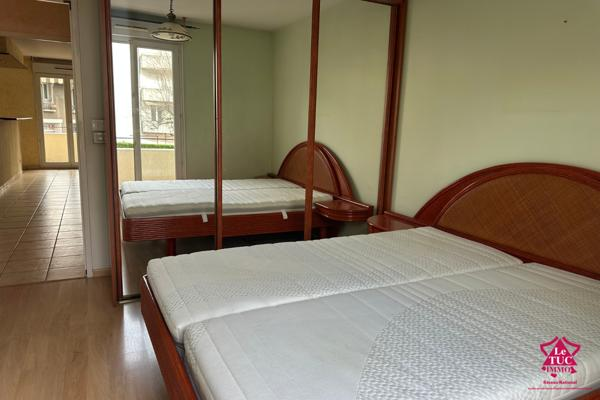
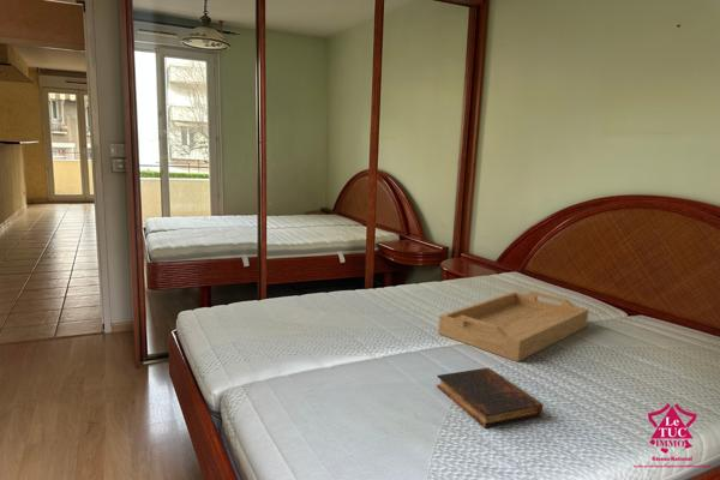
+ serving tray [437,290,589,362]
+ book [436,366,544,428]
